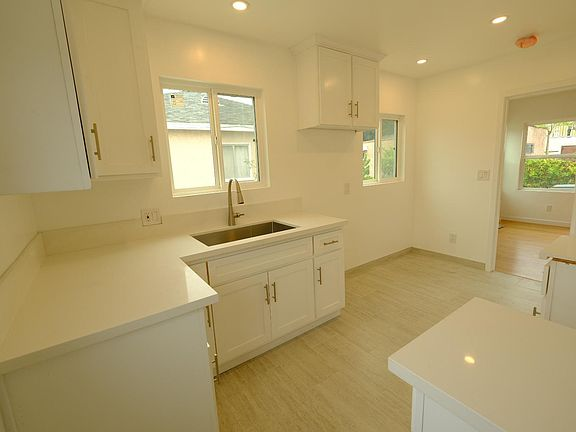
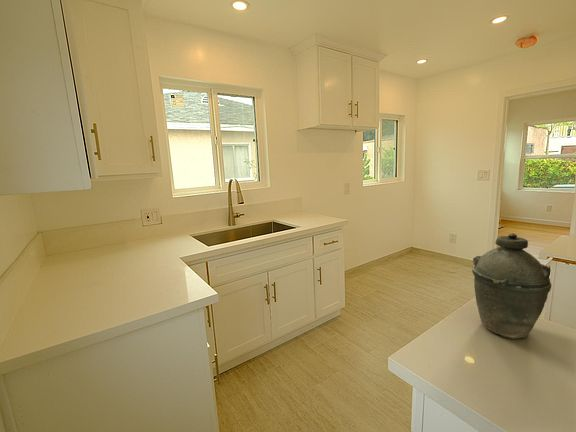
+ kettle [471,232,552,340]
